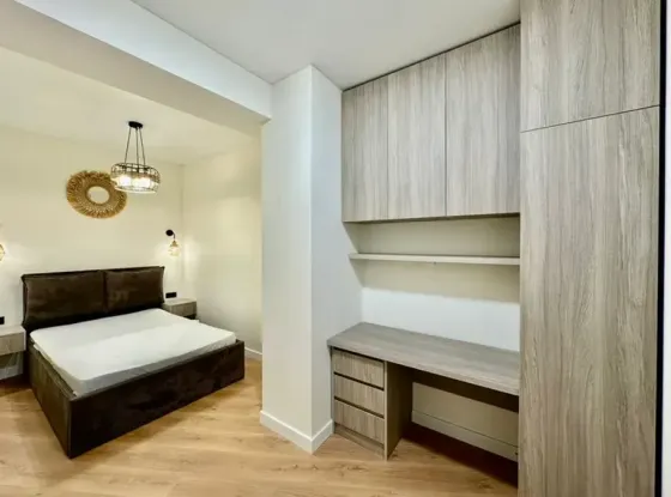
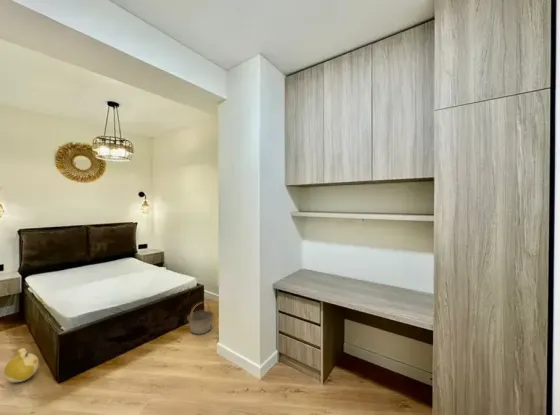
+ basket [186,301,215,336]
+ plush toy [3,347,40,383]
